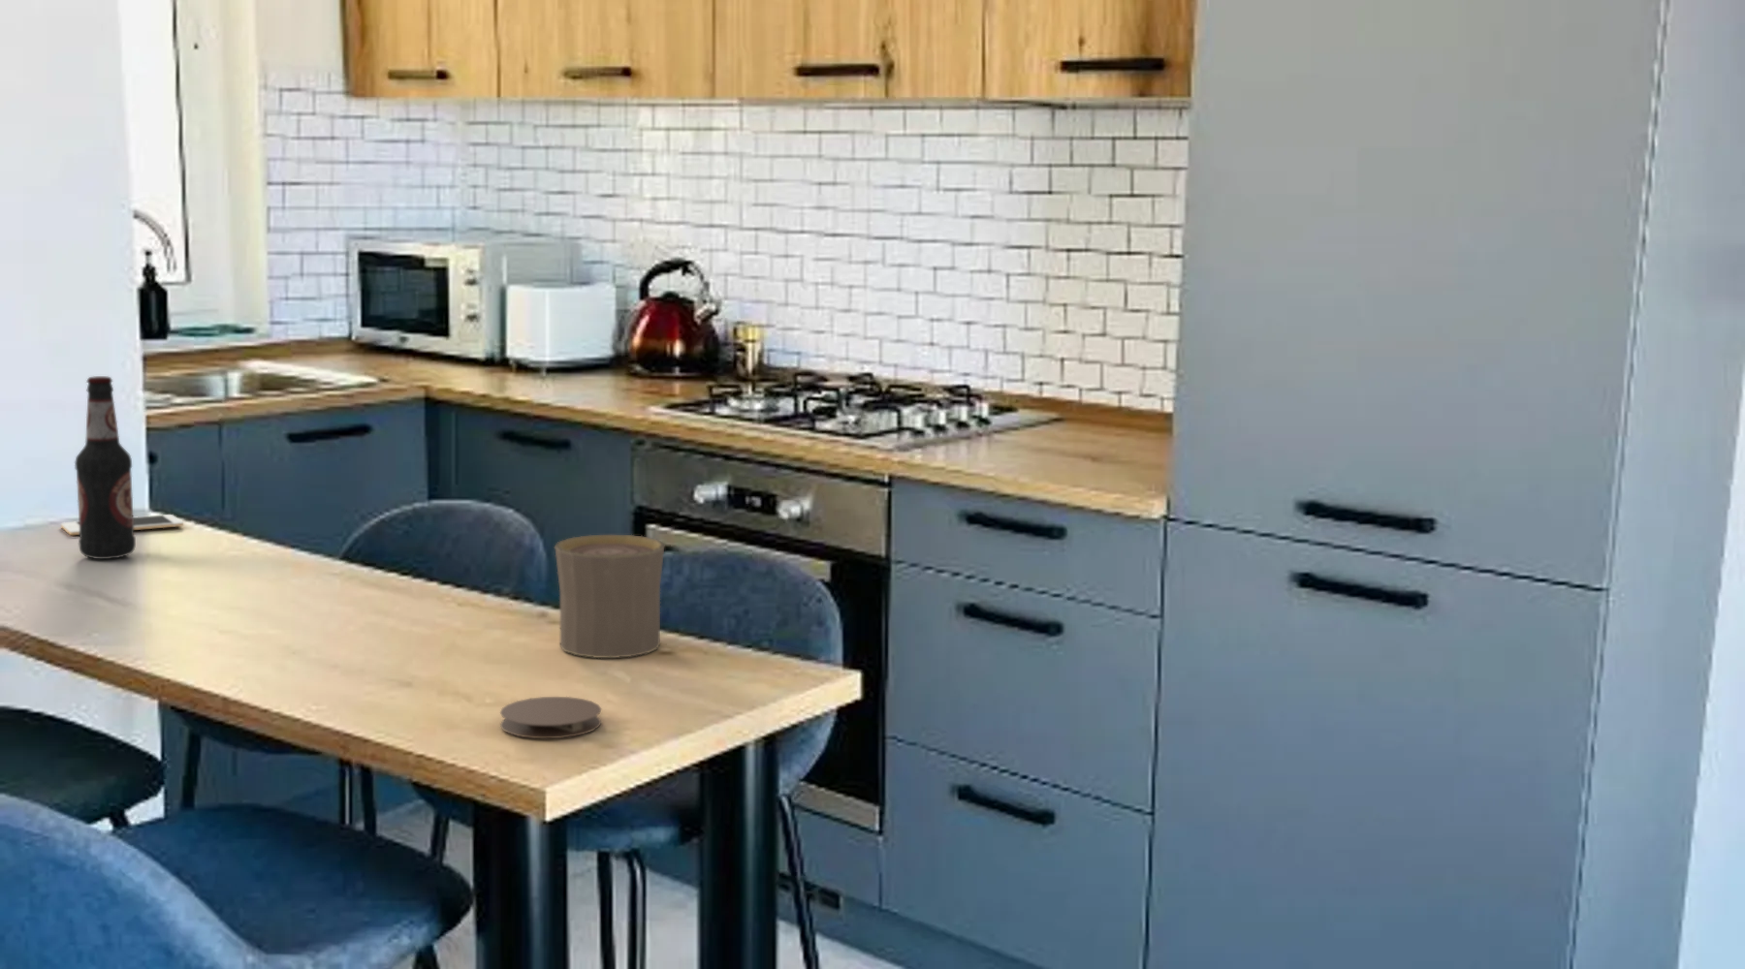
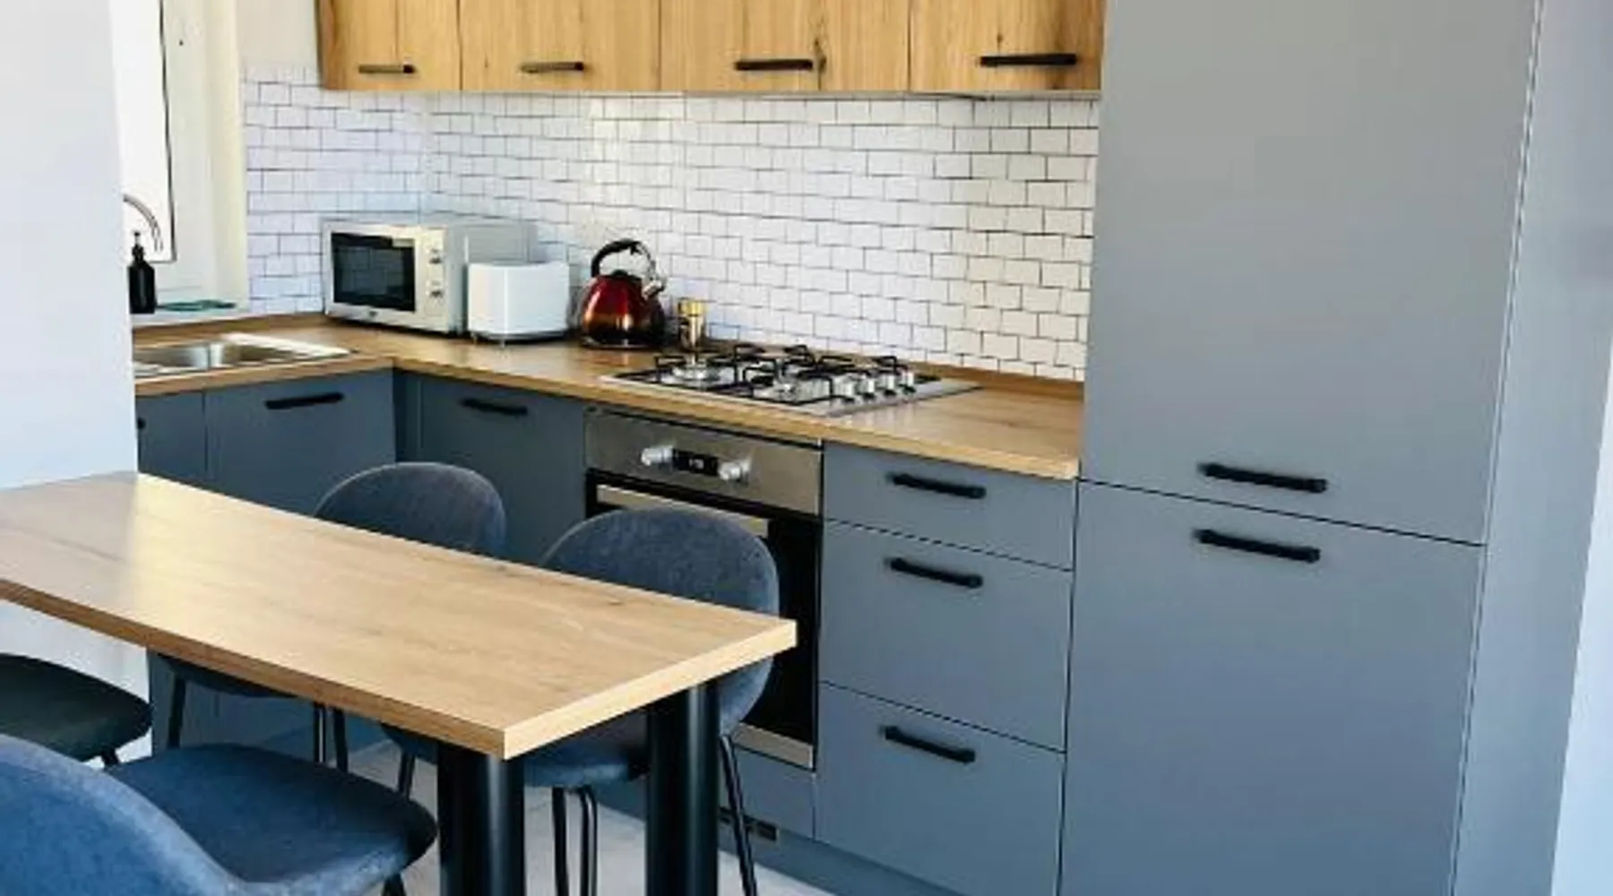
- bottle [74,375,137,560]
- coaster [499,696,602,740]
- cell phone [60,513,184,536]
- cup [554,533,666,659]
